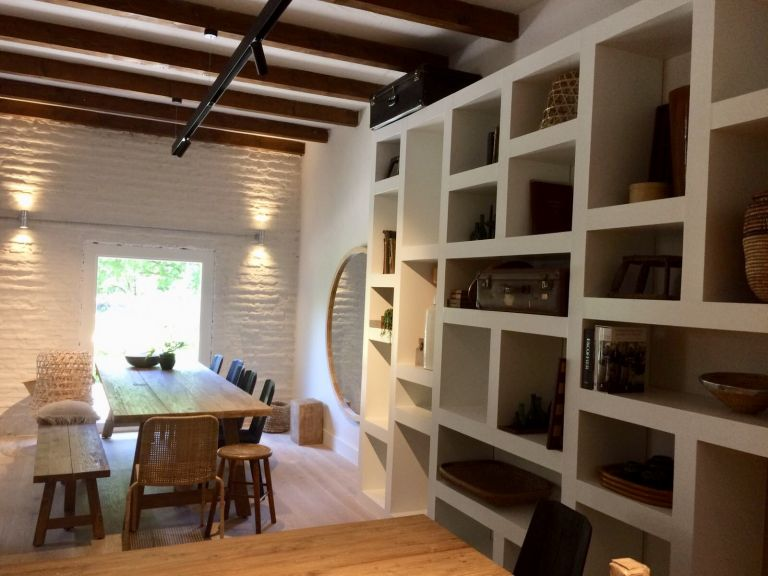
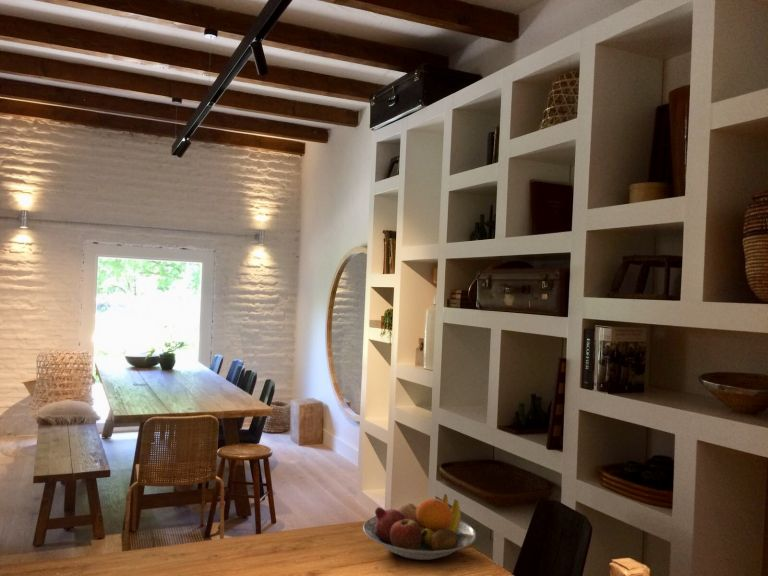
+ fruit bowl [362,493,477,561]
